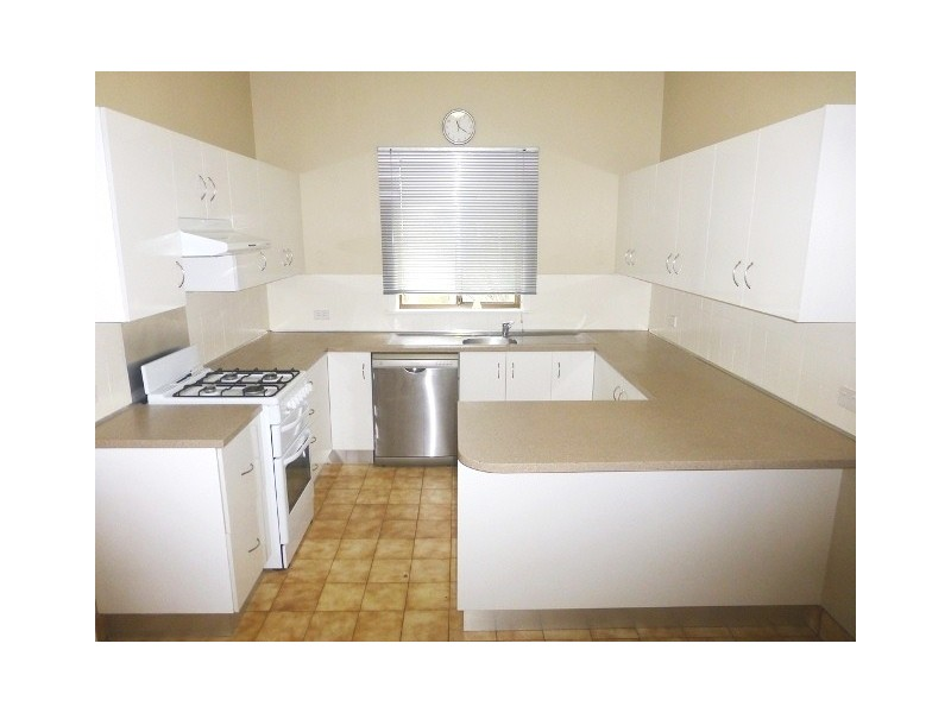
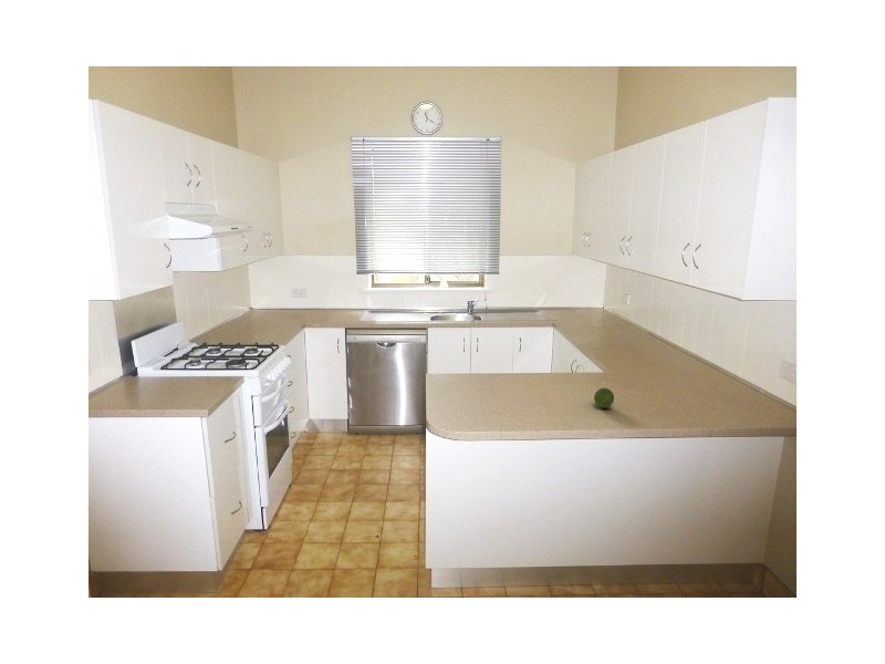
+ fruit [593,387,615,408]
